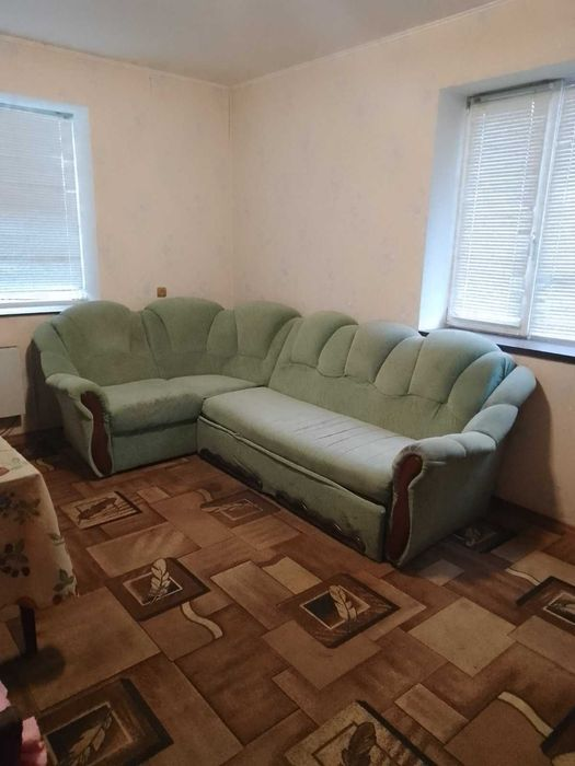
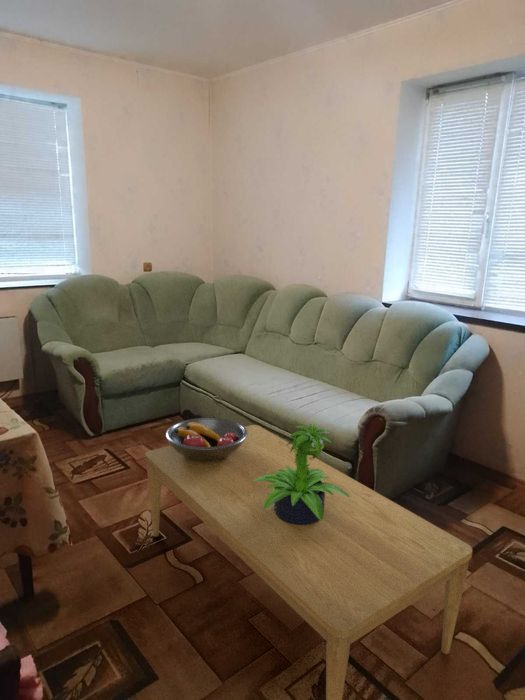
+ potted plant [253,422,350,525]
+ fruit bowl [165,417,248,461]
+ coffee table [144,424,474,700]
